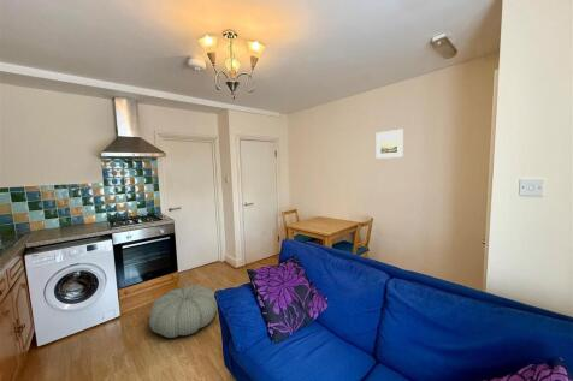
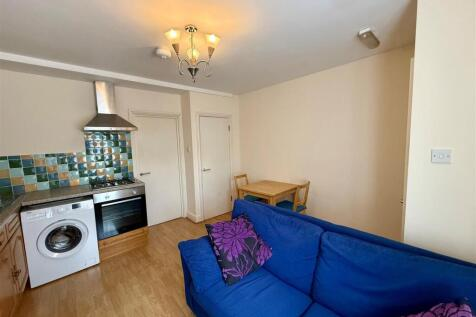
- pouf [148,285,218,339]
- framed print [374,129,404,160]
